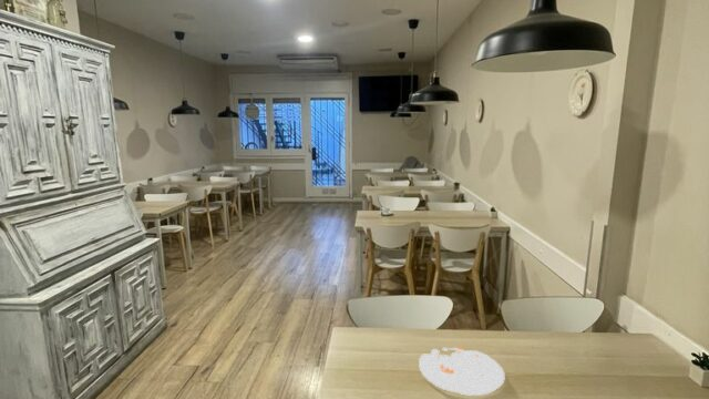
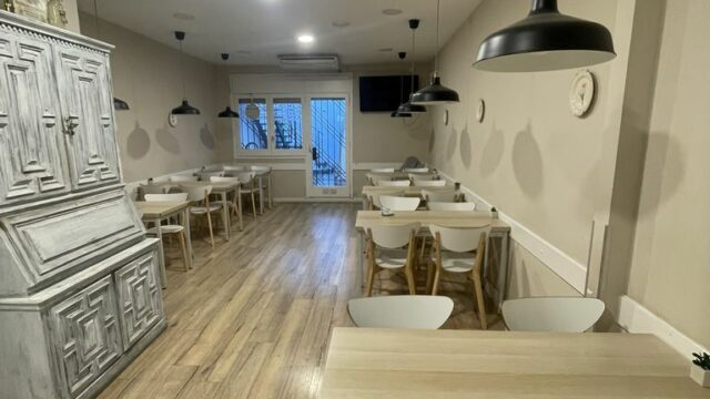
- plate [418,345,505,397]
